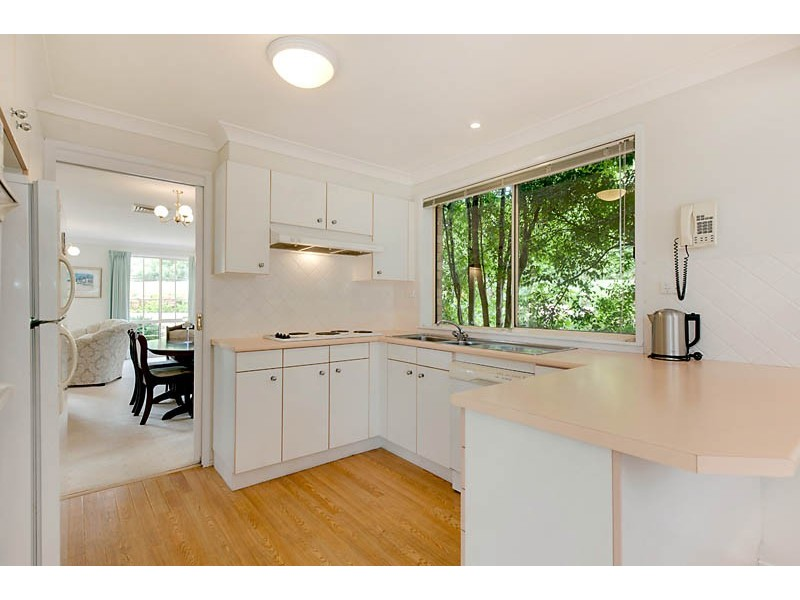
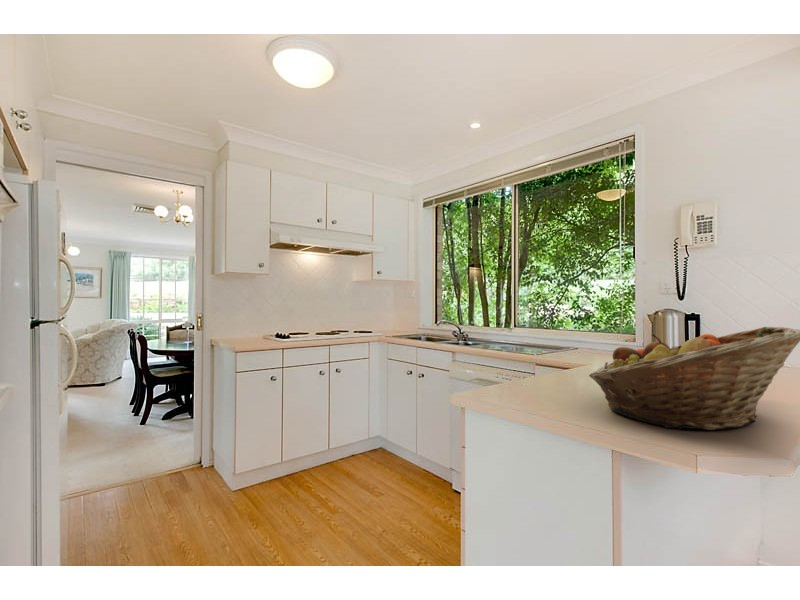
+ fruit basket [588,326,800,431]
